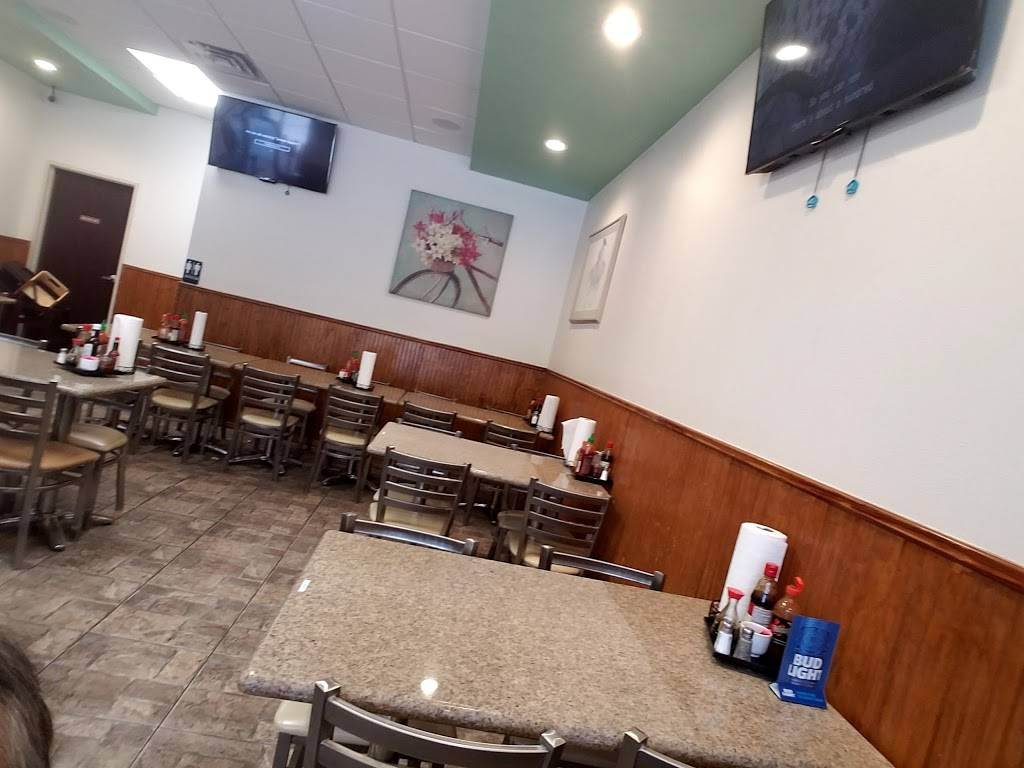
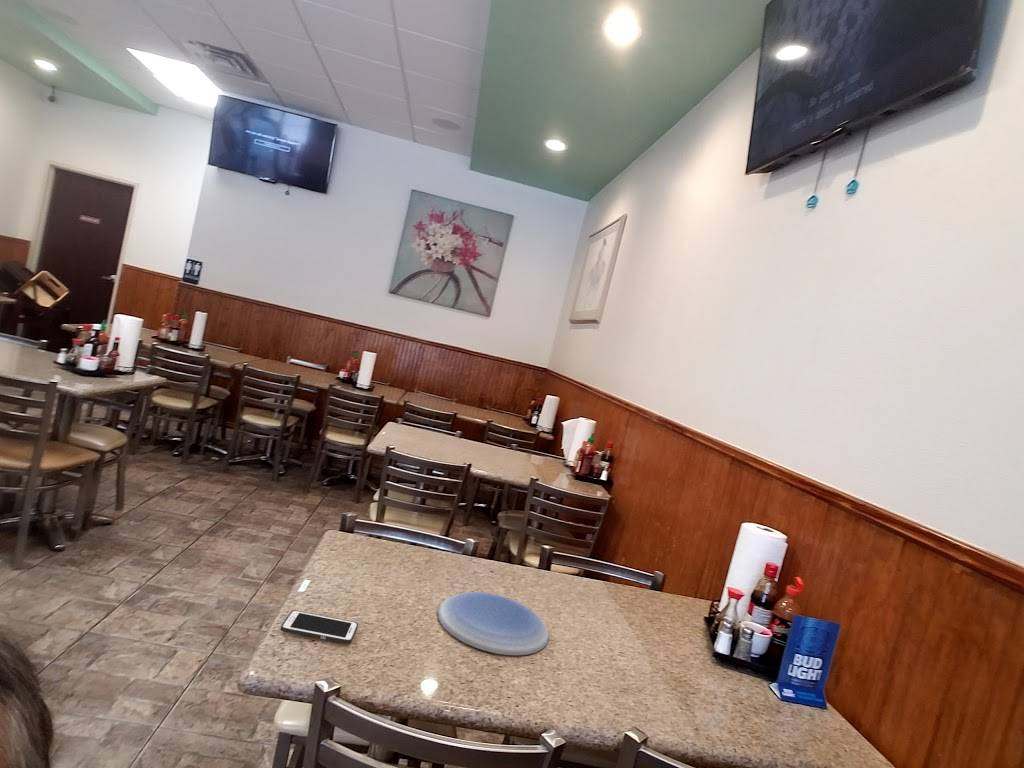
+ plate [437,591,550,656]
+ cell phone [280,609,359,645]
